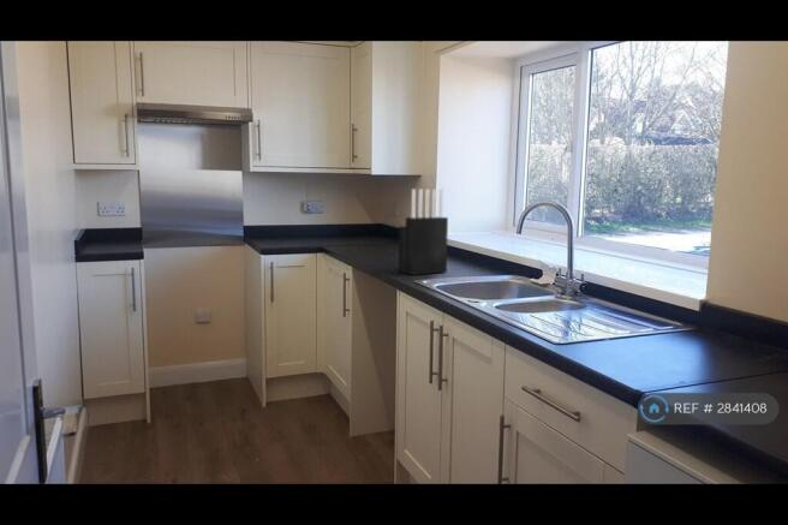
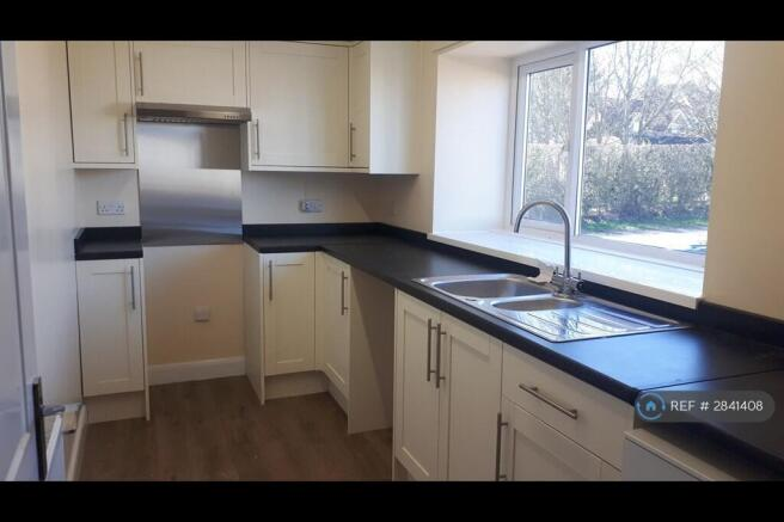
- knife block [398,187,449,276]
